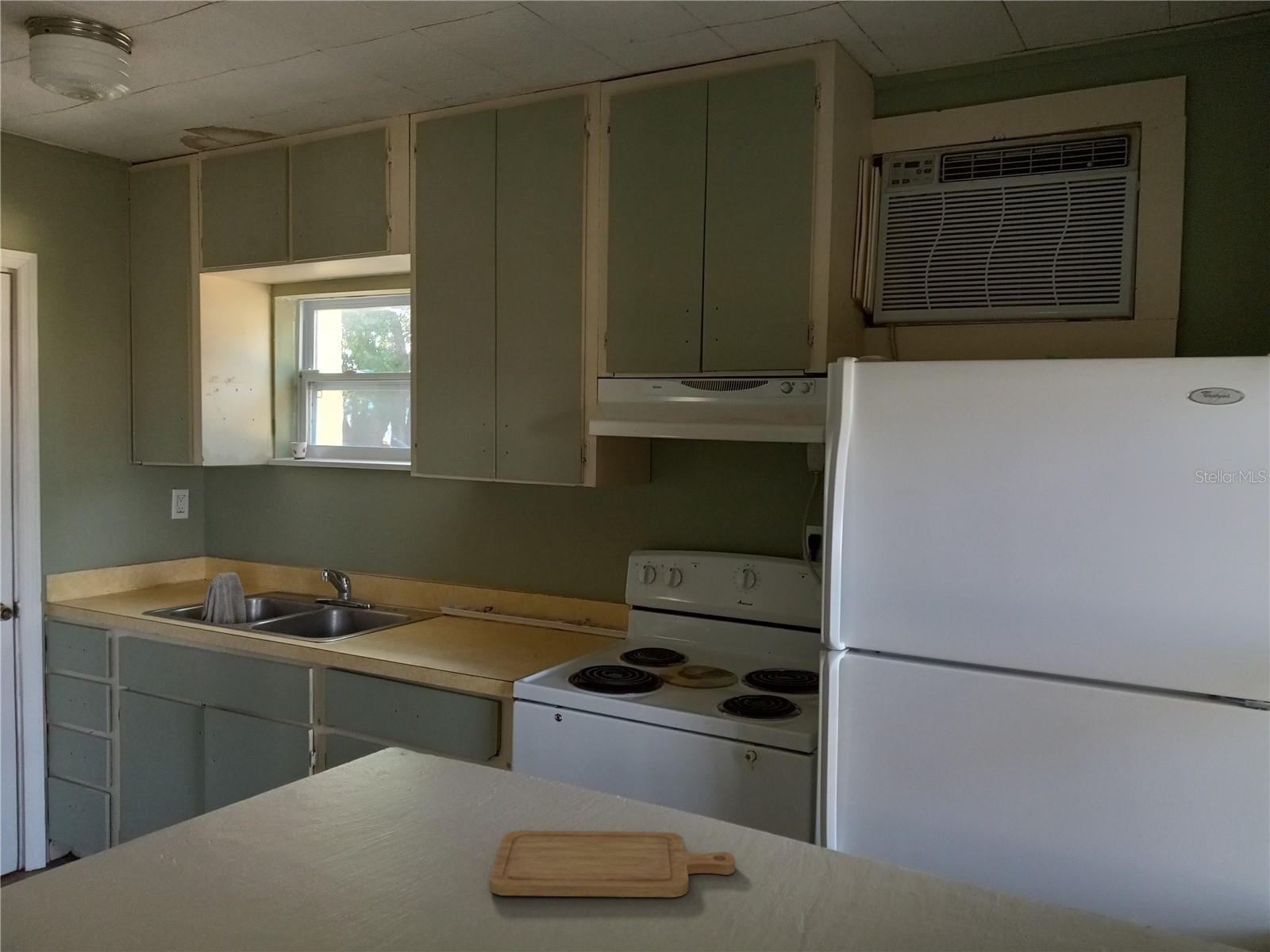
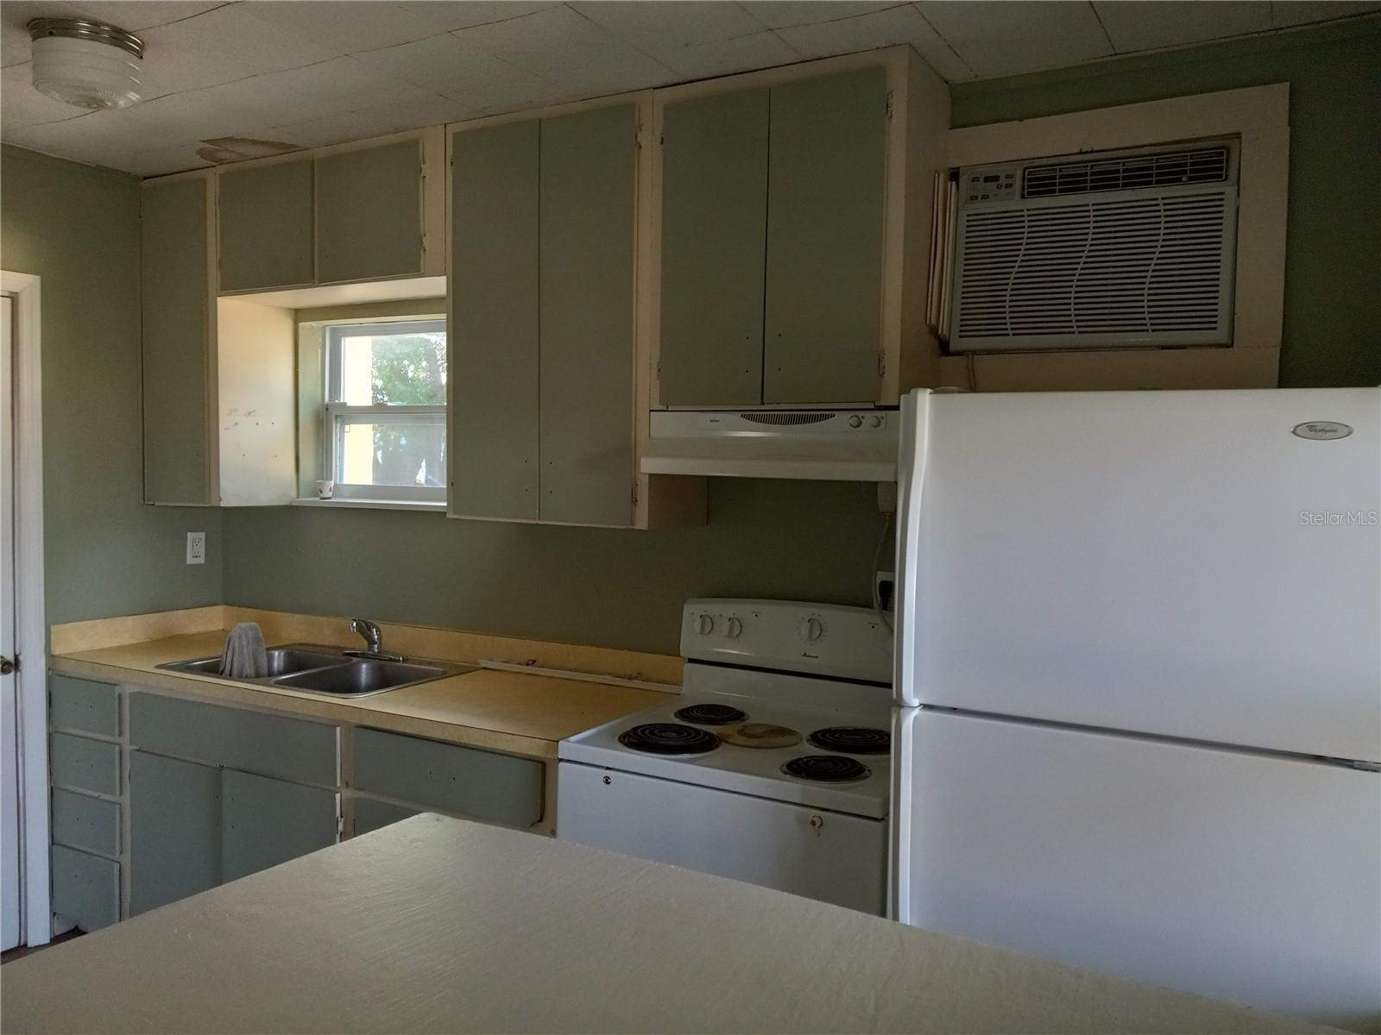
- chopping board [489,830,736,898]
